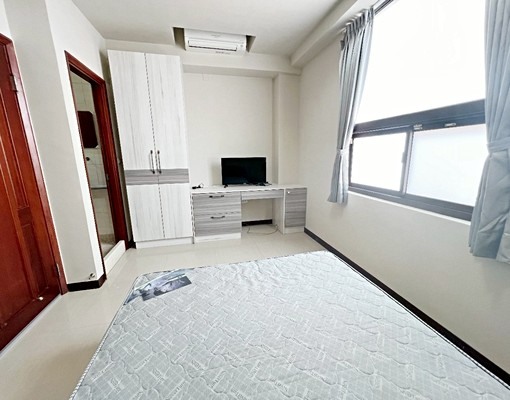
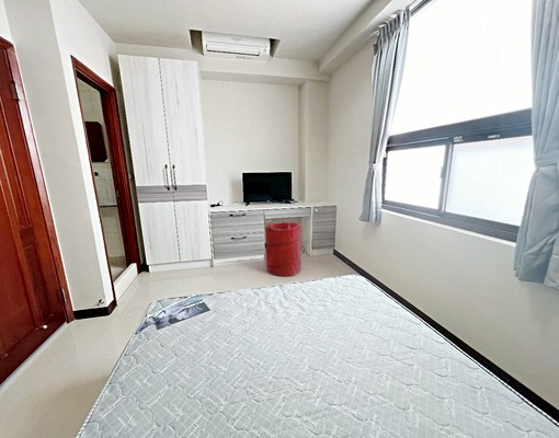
+ laundry hamper [264,221,303,277]
